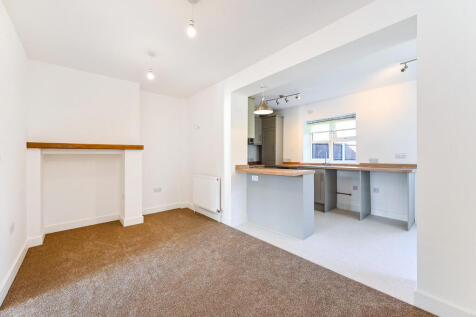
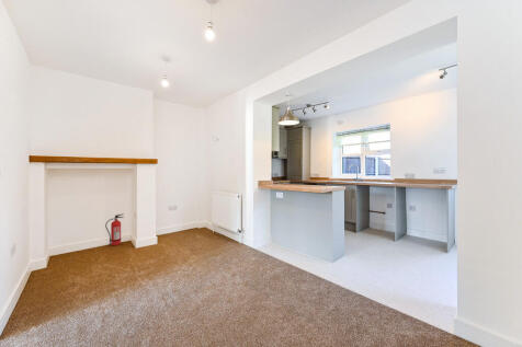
+ fire extinguisher [104,212,125,246]
